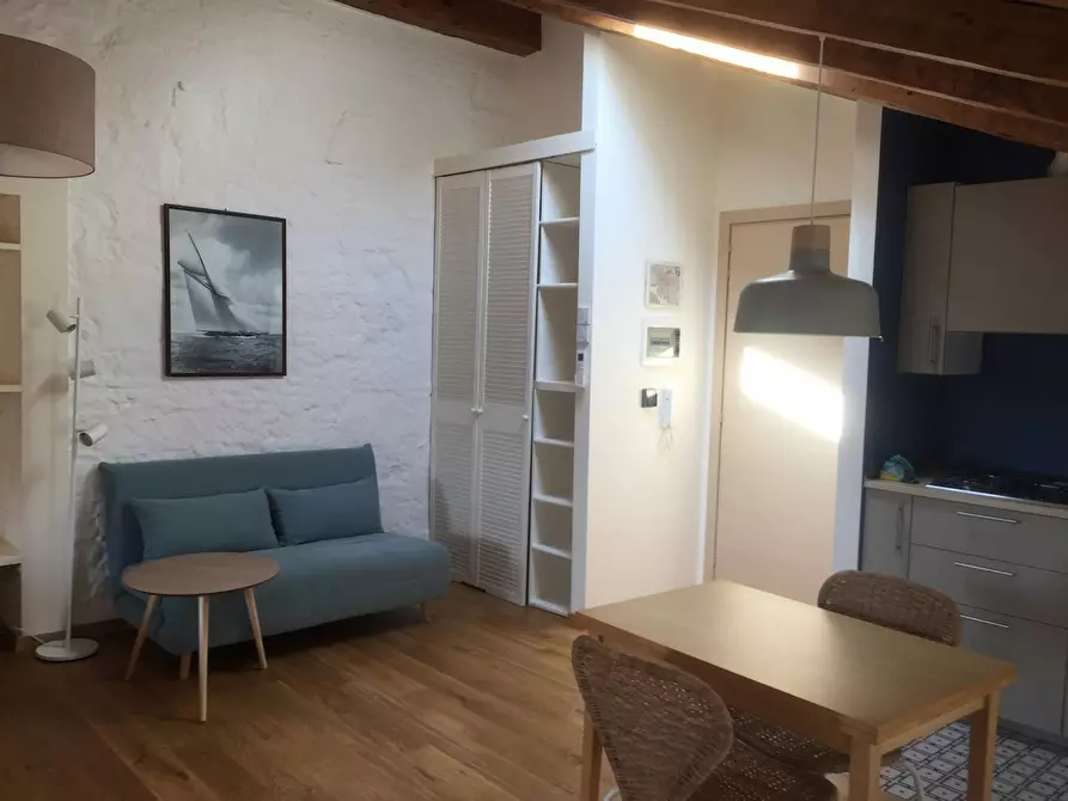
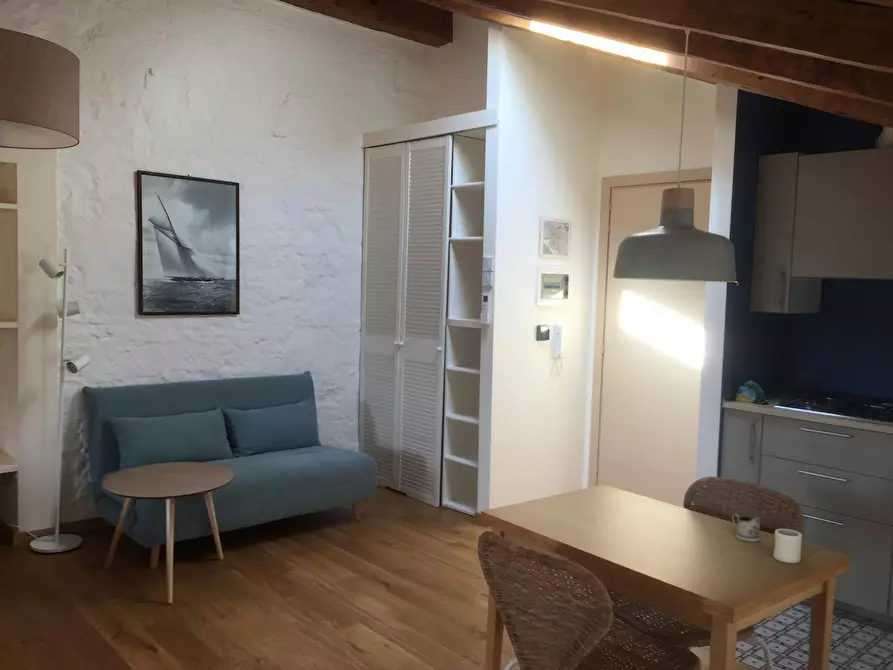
+ tea glass holder [731,513,761,543]
+ cup [772,528,803,564]
